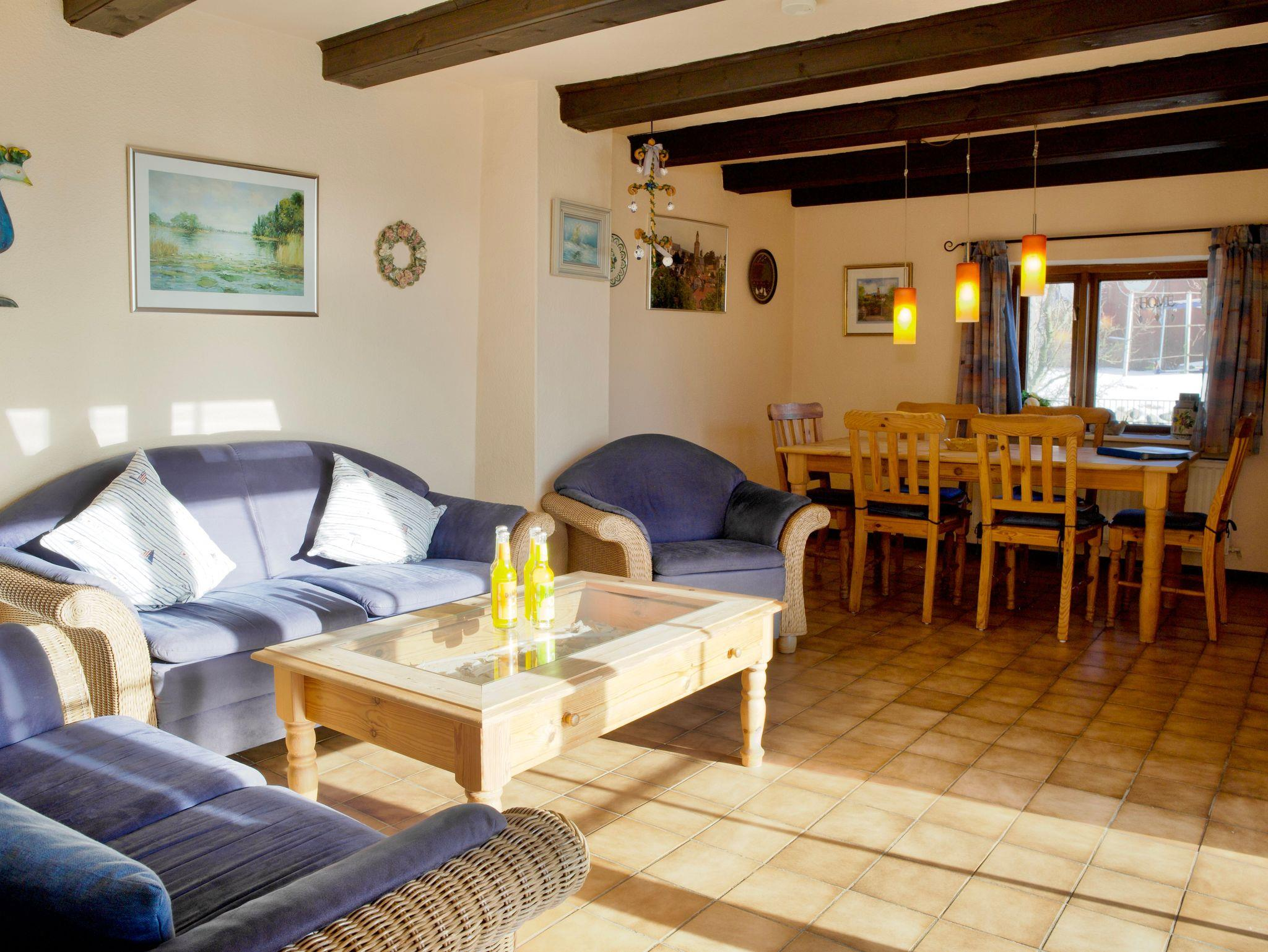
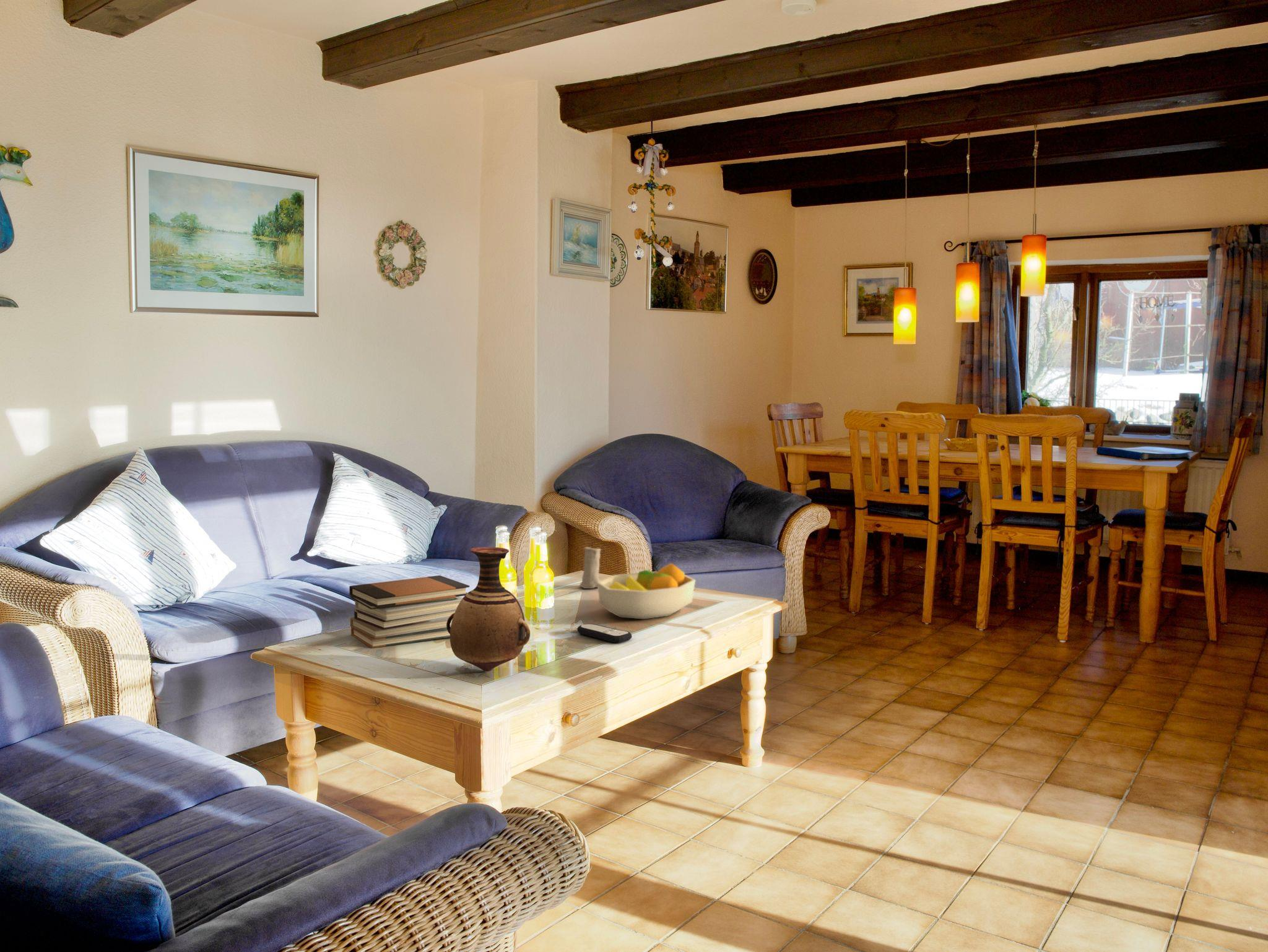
+ vase [446,547,531,672]
+ fruit bowl [597,563,696,620]
+ remote control [576,623,633,643]
+ candle [579,543,601,589]
+ book stack [349,575,470,649]
